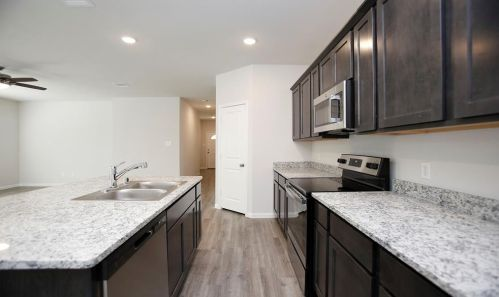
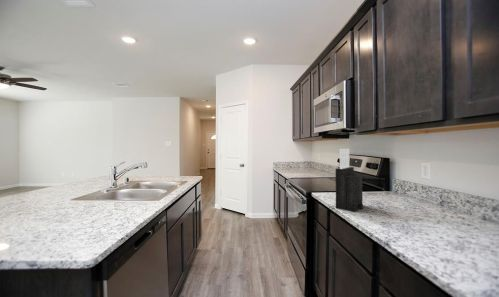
+ knife block [335,148,364,212]
